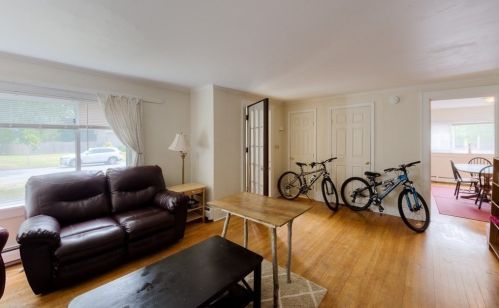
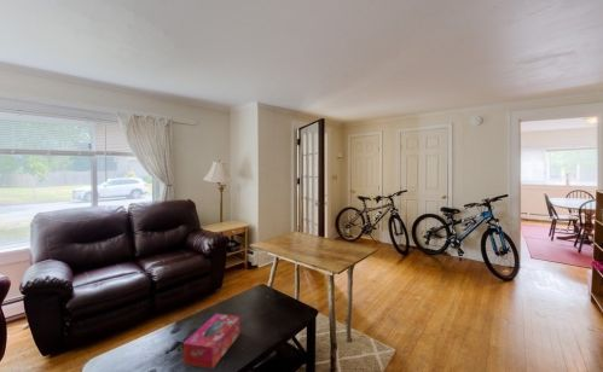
+ tissue box [182,313,242,370]
